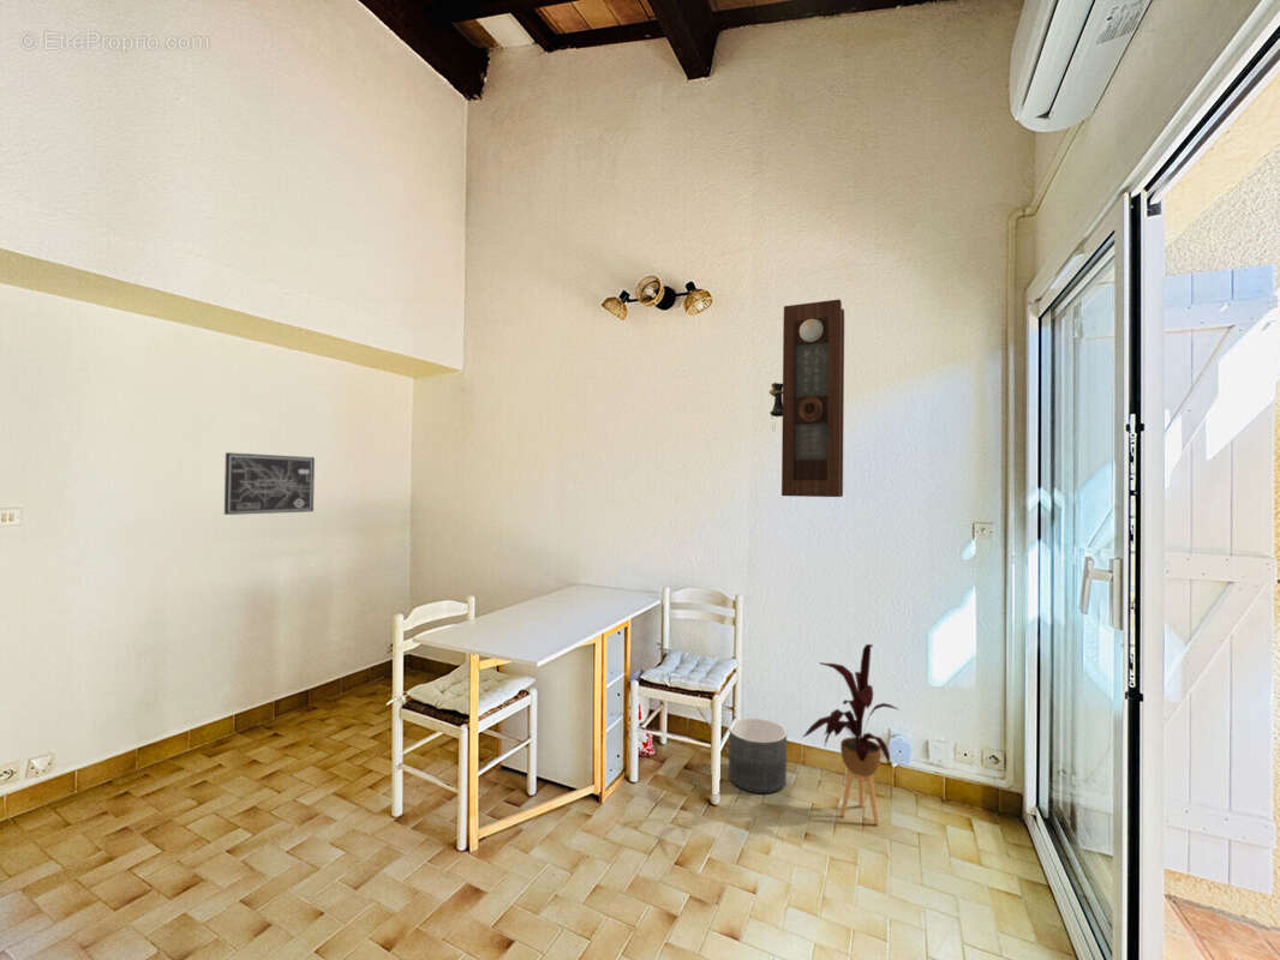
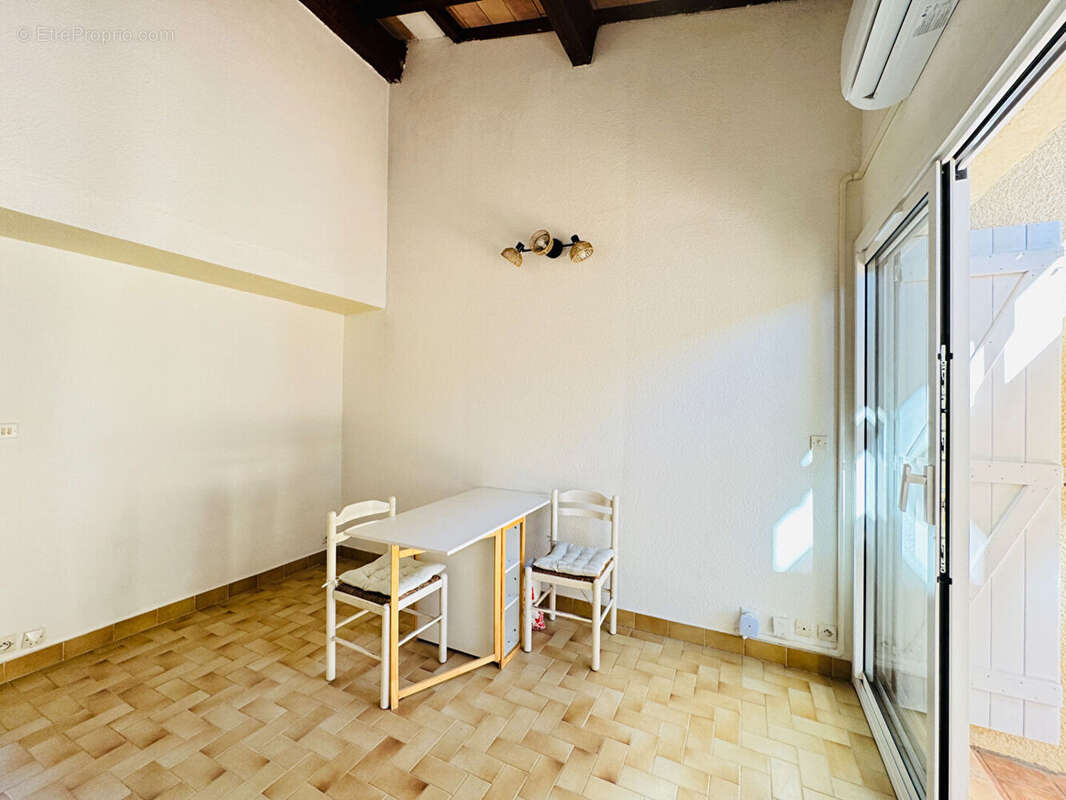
- house plant [801,643,899,826]
- planter [728,716,788,794]
- wall art [223,451,316,516]
- pendulum clock [768,298,845,498]
